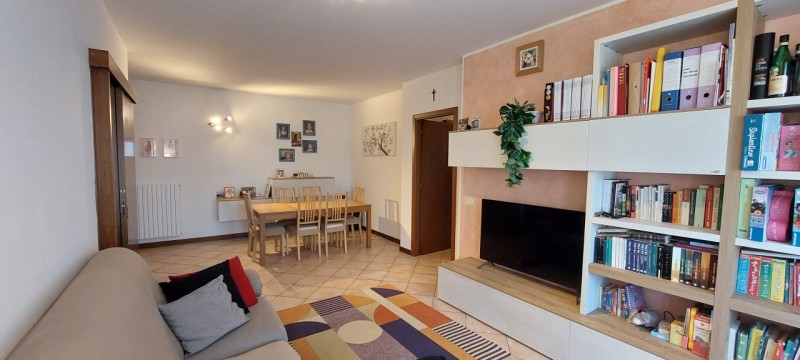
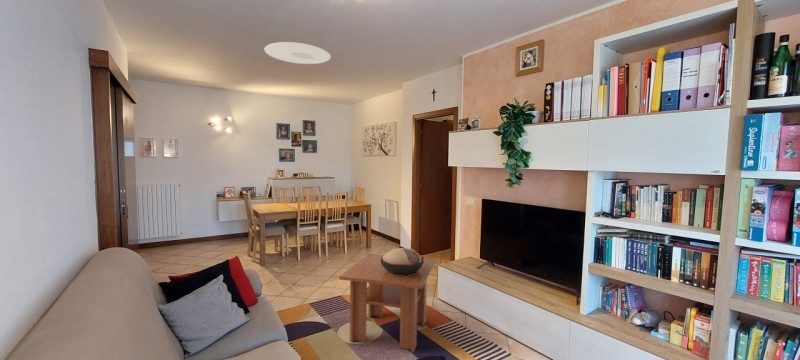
+ decorative bowl [380,247,425,276]
+ coffee table [338,253,437,354]
+ ceiling light [263,41,332,65]
